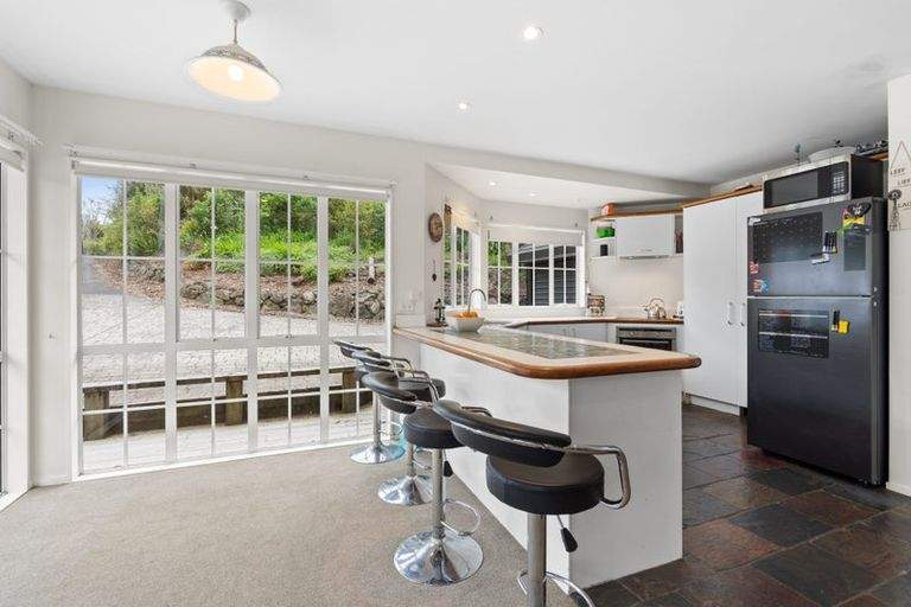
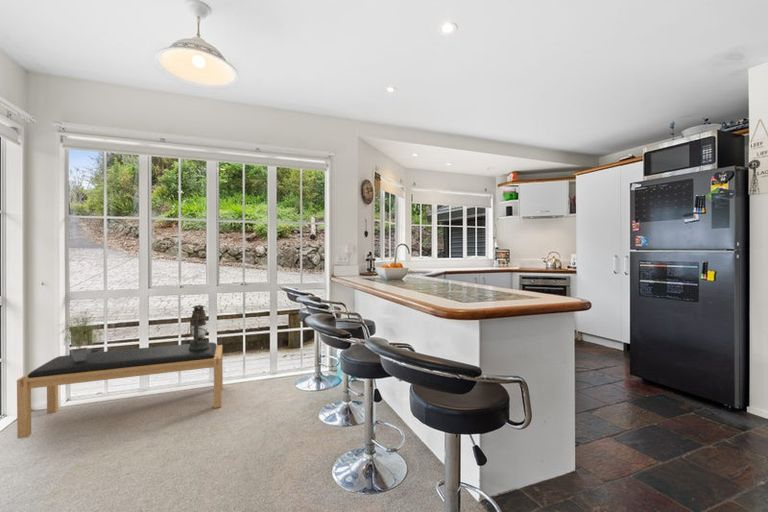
+ potted plant [57,311,106,362]
+ bench [16,341,224,440]
+ lantern [184,304,209,350]
